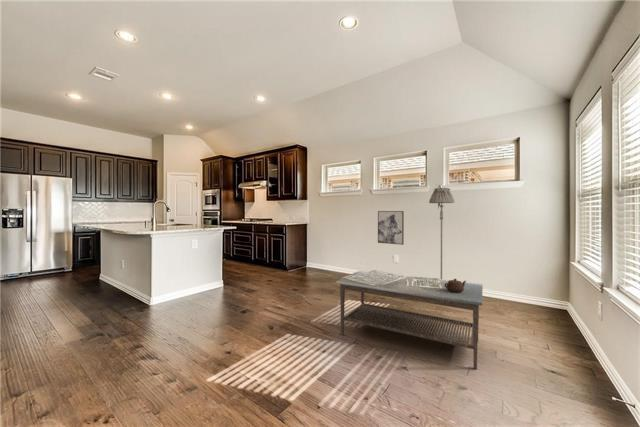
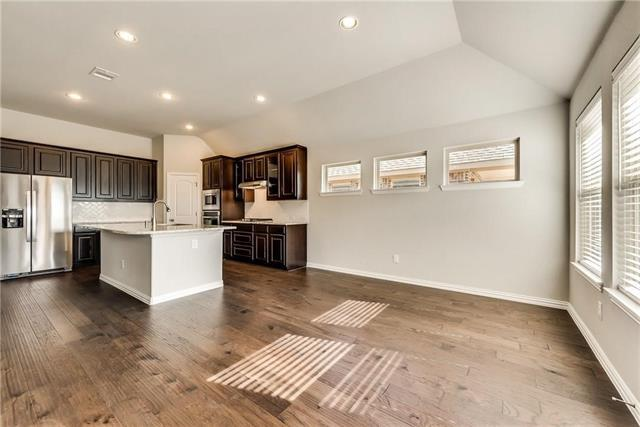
- wall art [377,210,405,246]
- coffee table [335,269,484,370]
- floor lamp [428,187,455,280]
